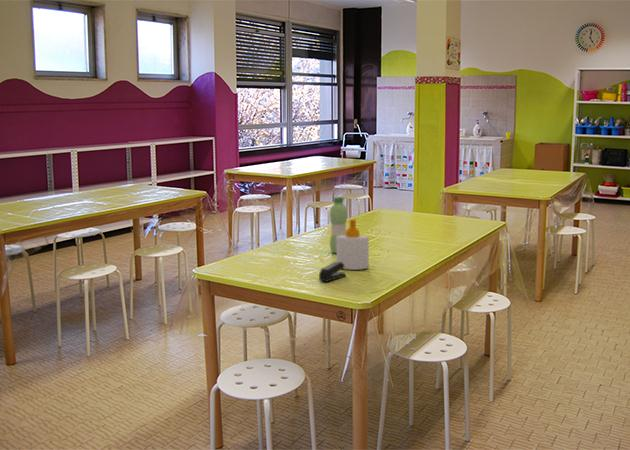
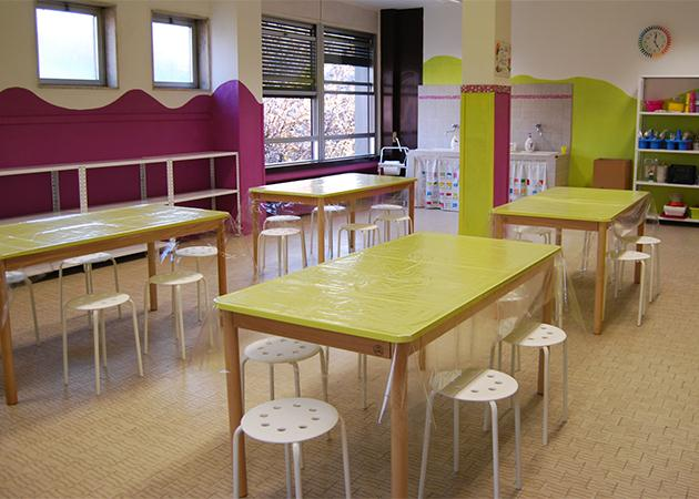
- soap bottle [336,218,370,271]
- water bottle [329,196,348,254]
- stapler [318,261,347,283]
